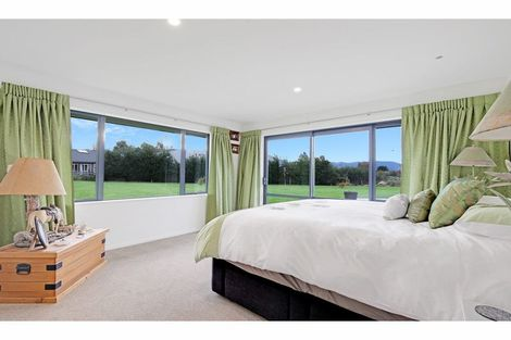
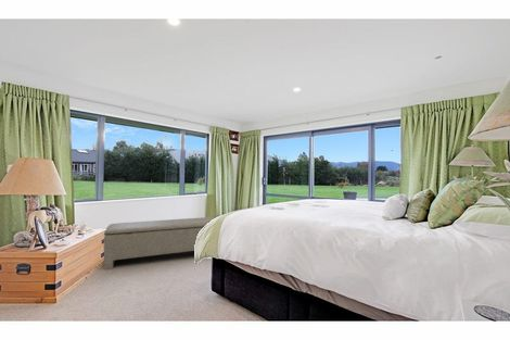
+ bench [102,216,217,270]
